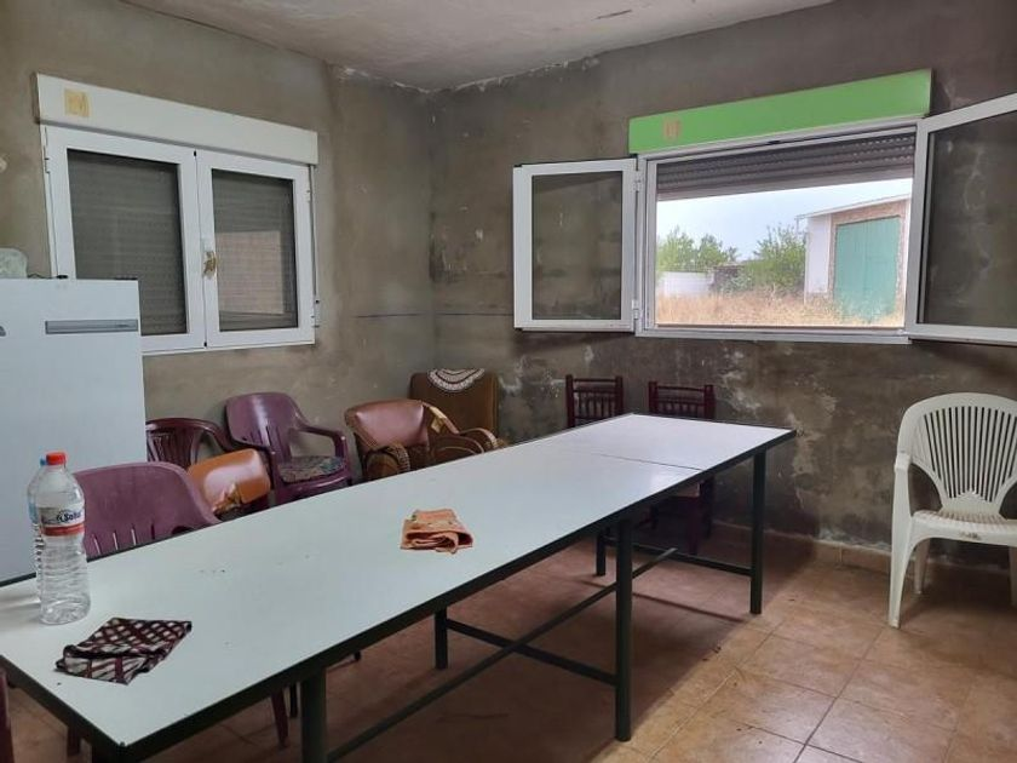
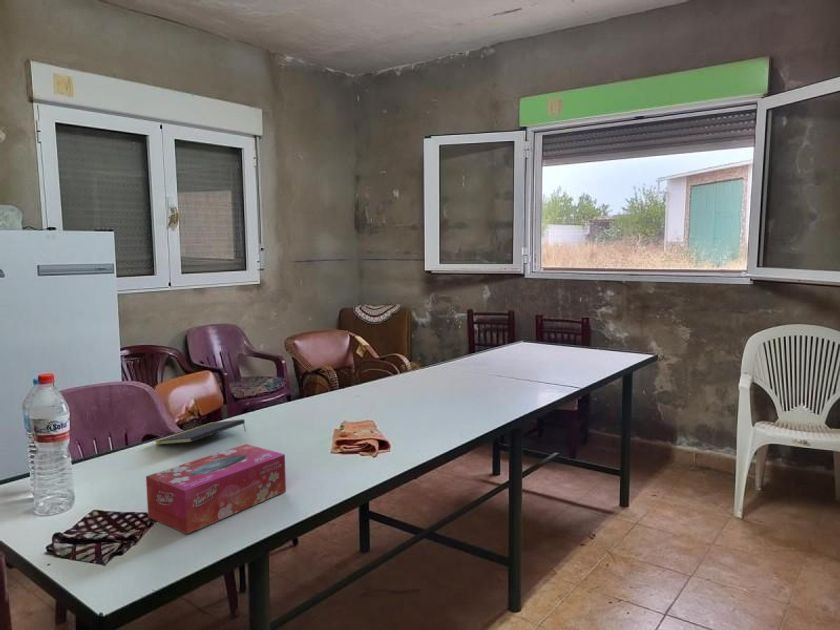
+ notepad [155,418,247,446]
+ tissue box [145,443,287,535]
